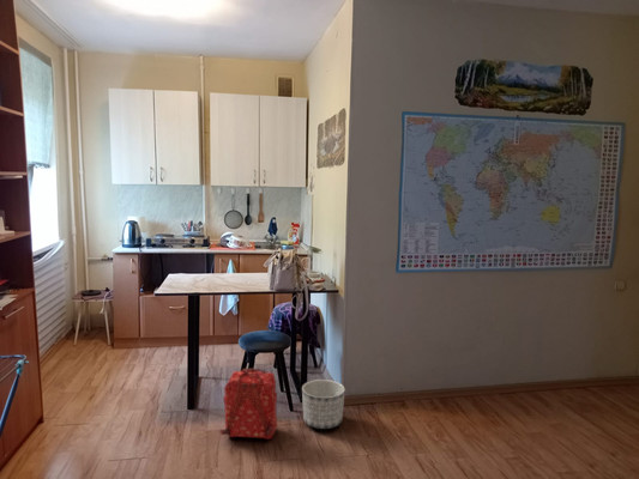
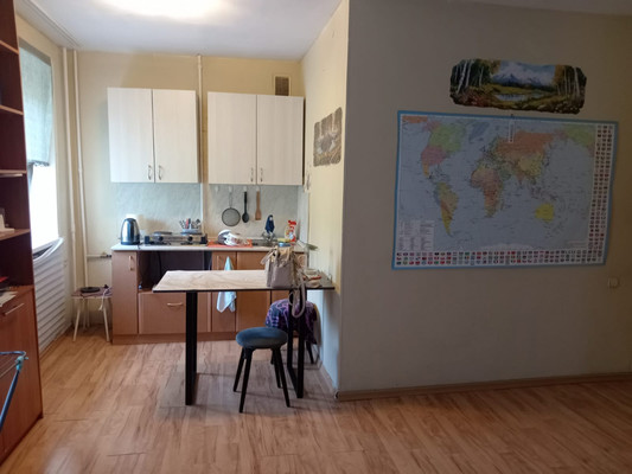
- backpack [218,368,278,441]
- planter [301,378,346,430]
